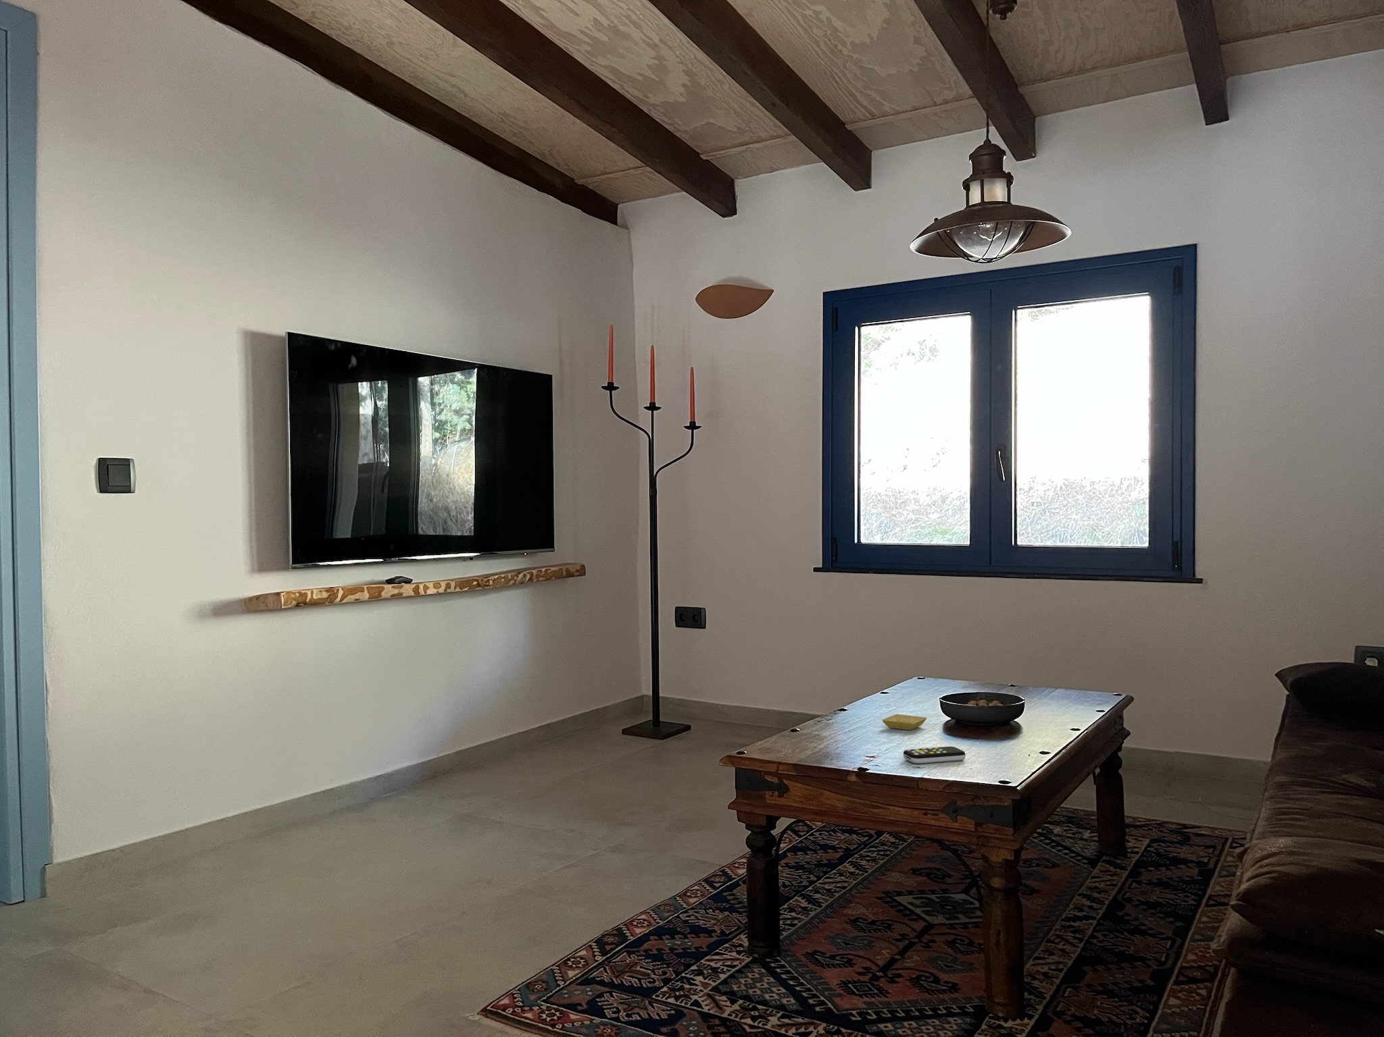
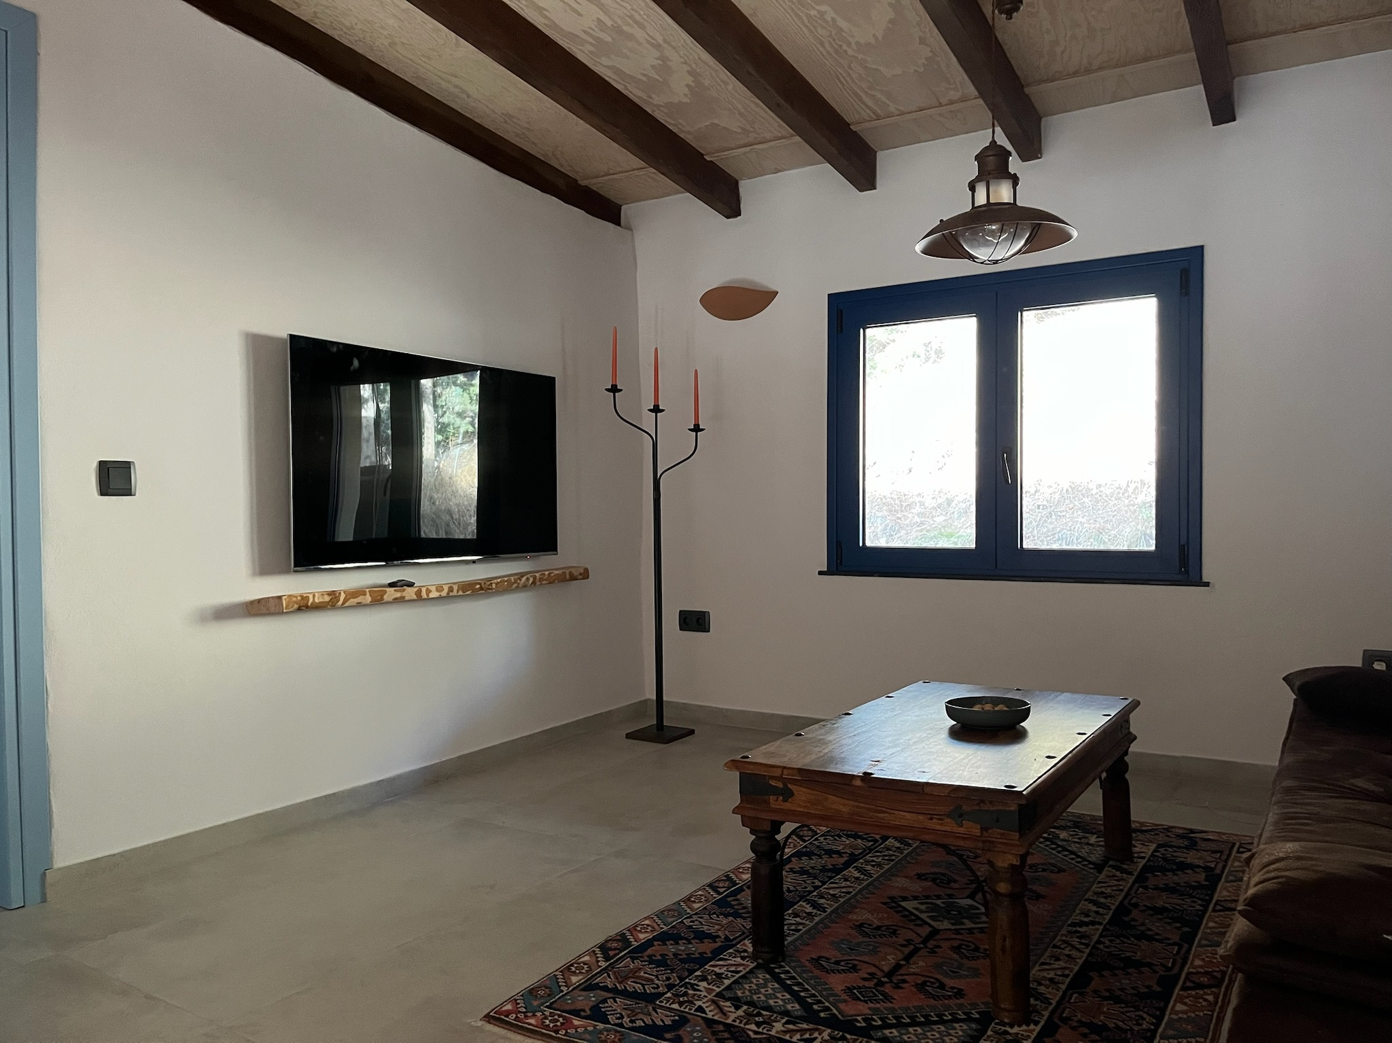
- remote control [902,746,966,765]
- saucer [882,713,927,731]
